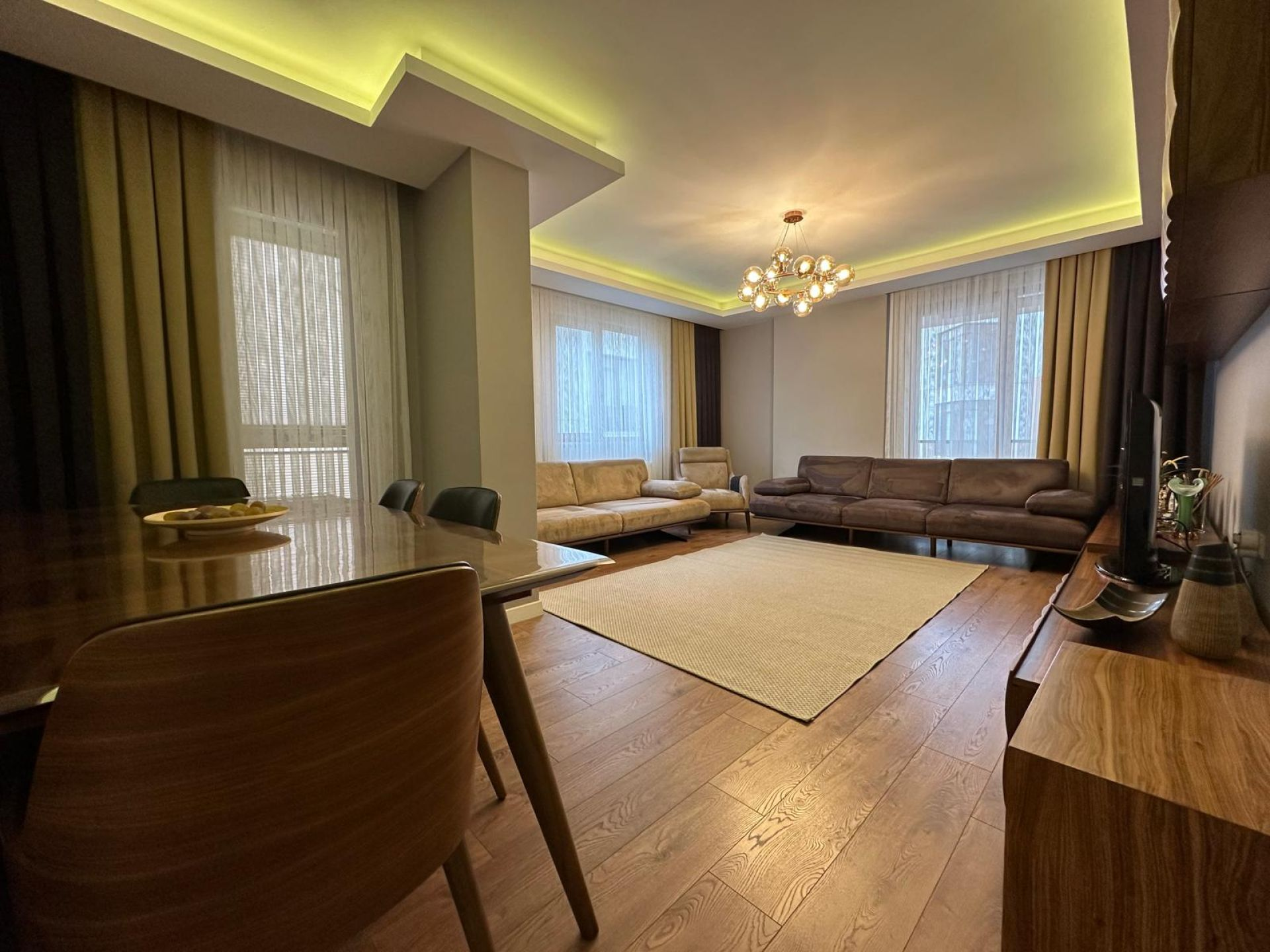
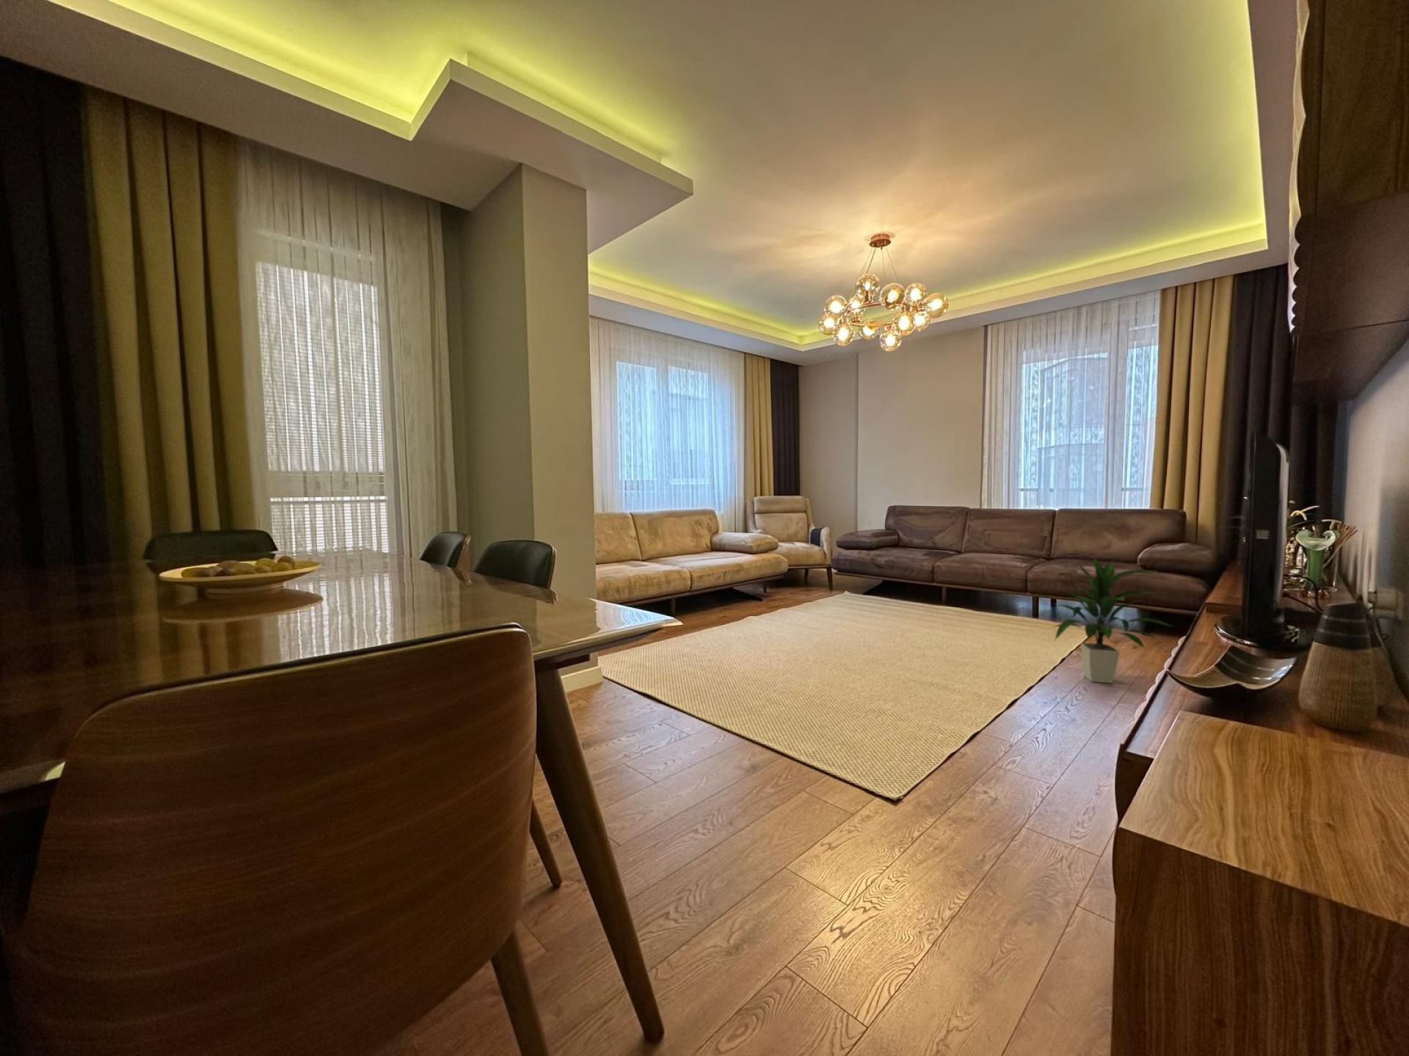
+ indoor plant [1052,557,1175,684]
